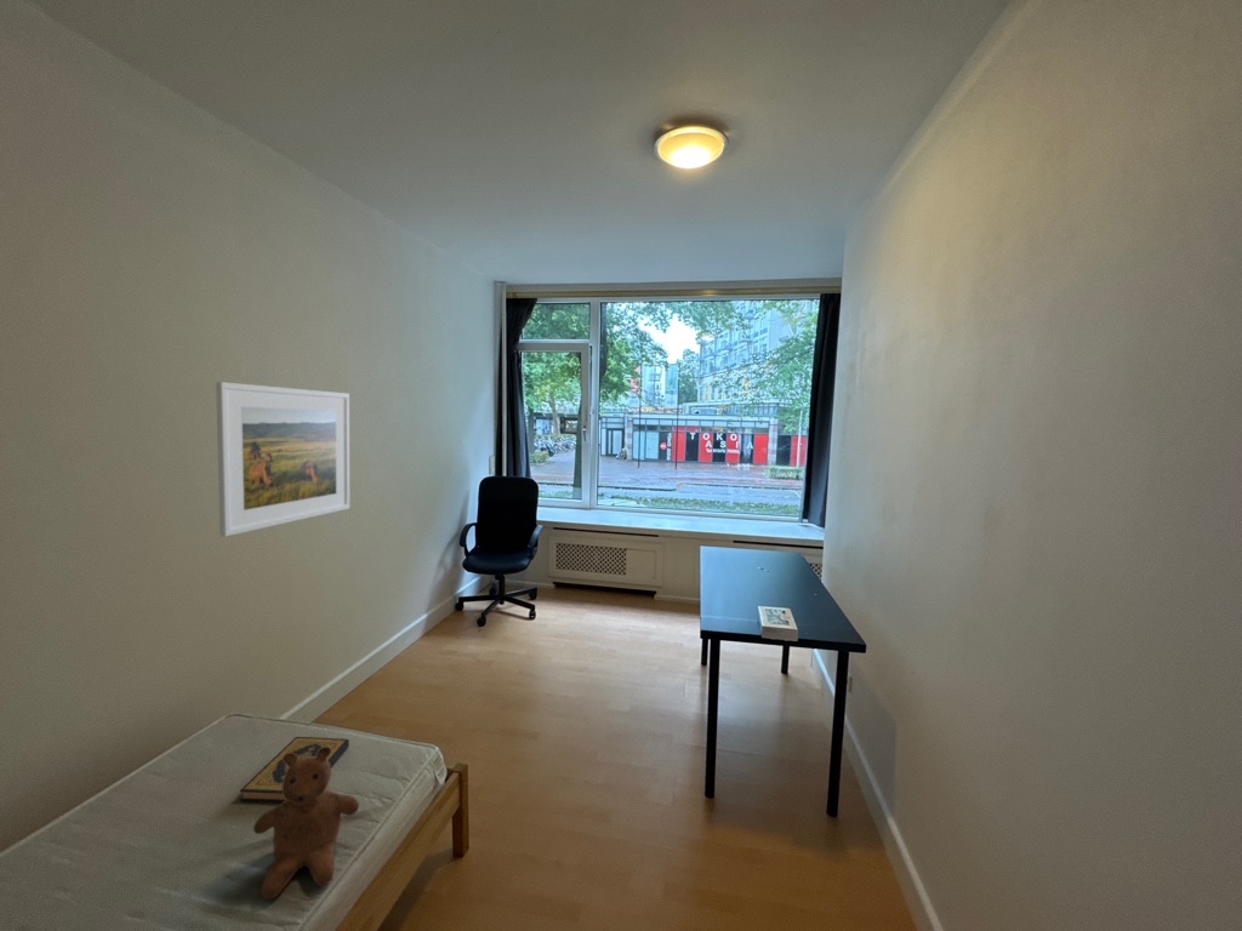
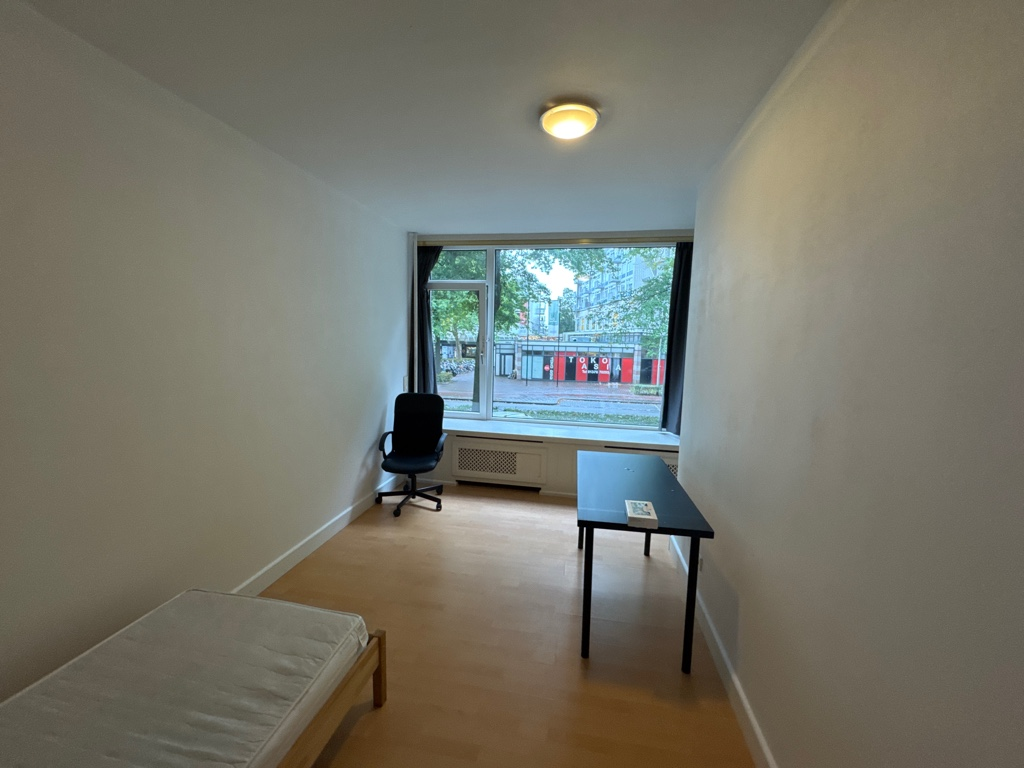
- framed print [215,381,351,538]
- hardback book [239,736,351,804]
- teddy bear [252,747,360,901]
